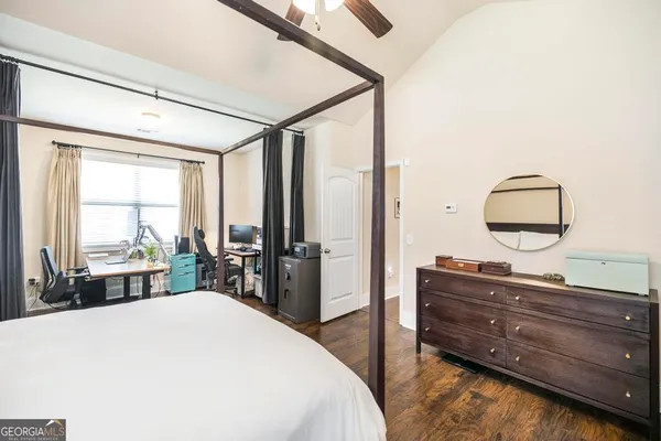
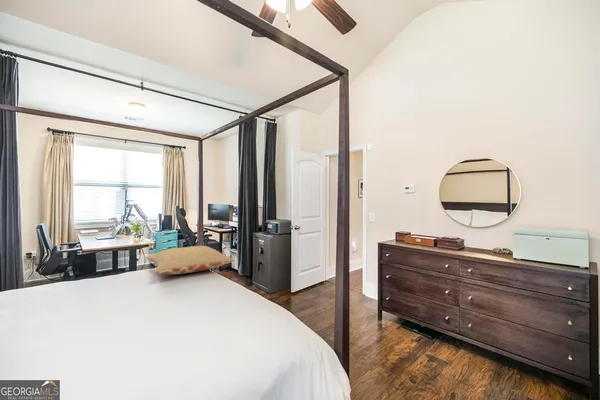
+ pillow [145,245,235,276]
